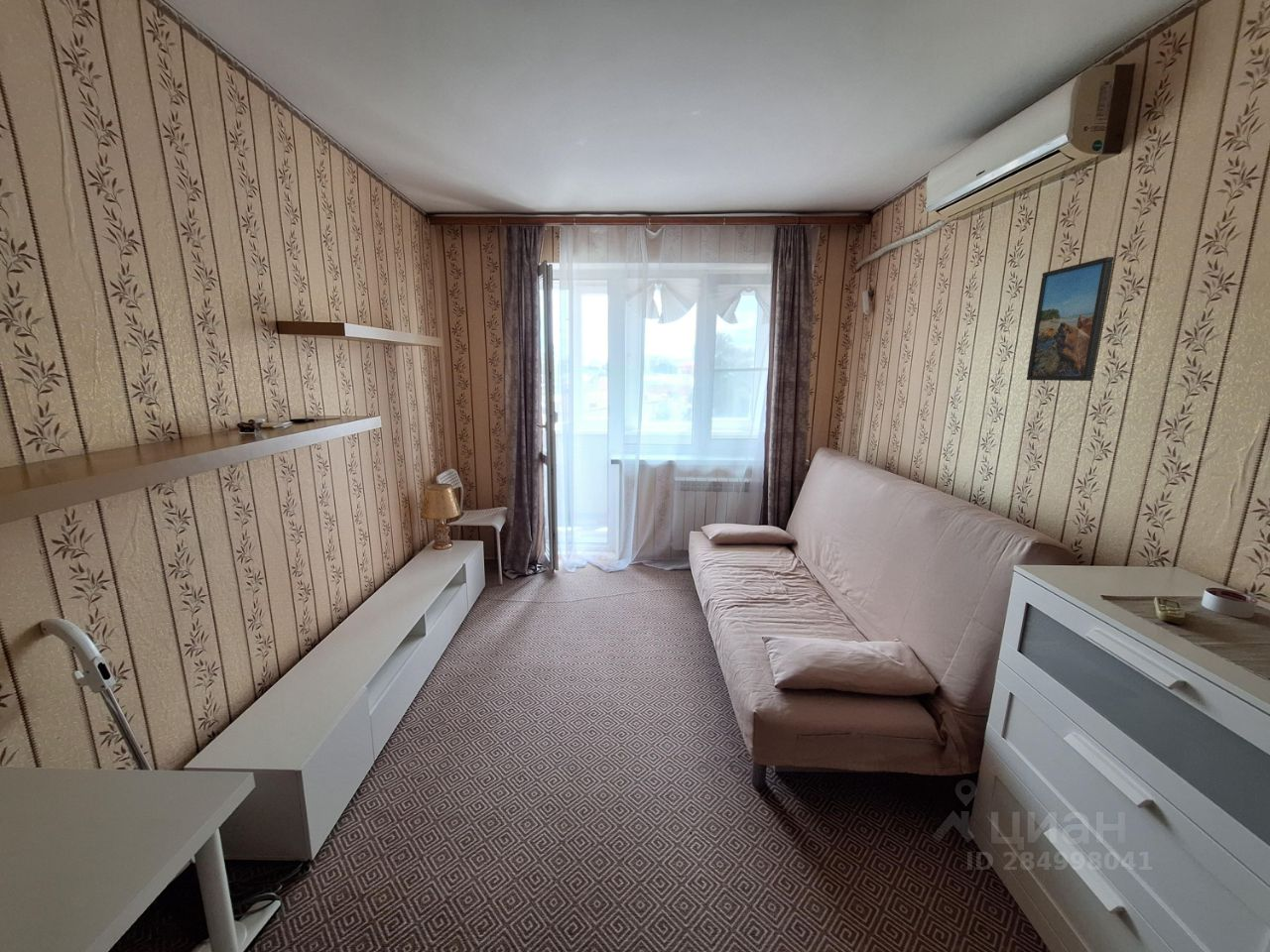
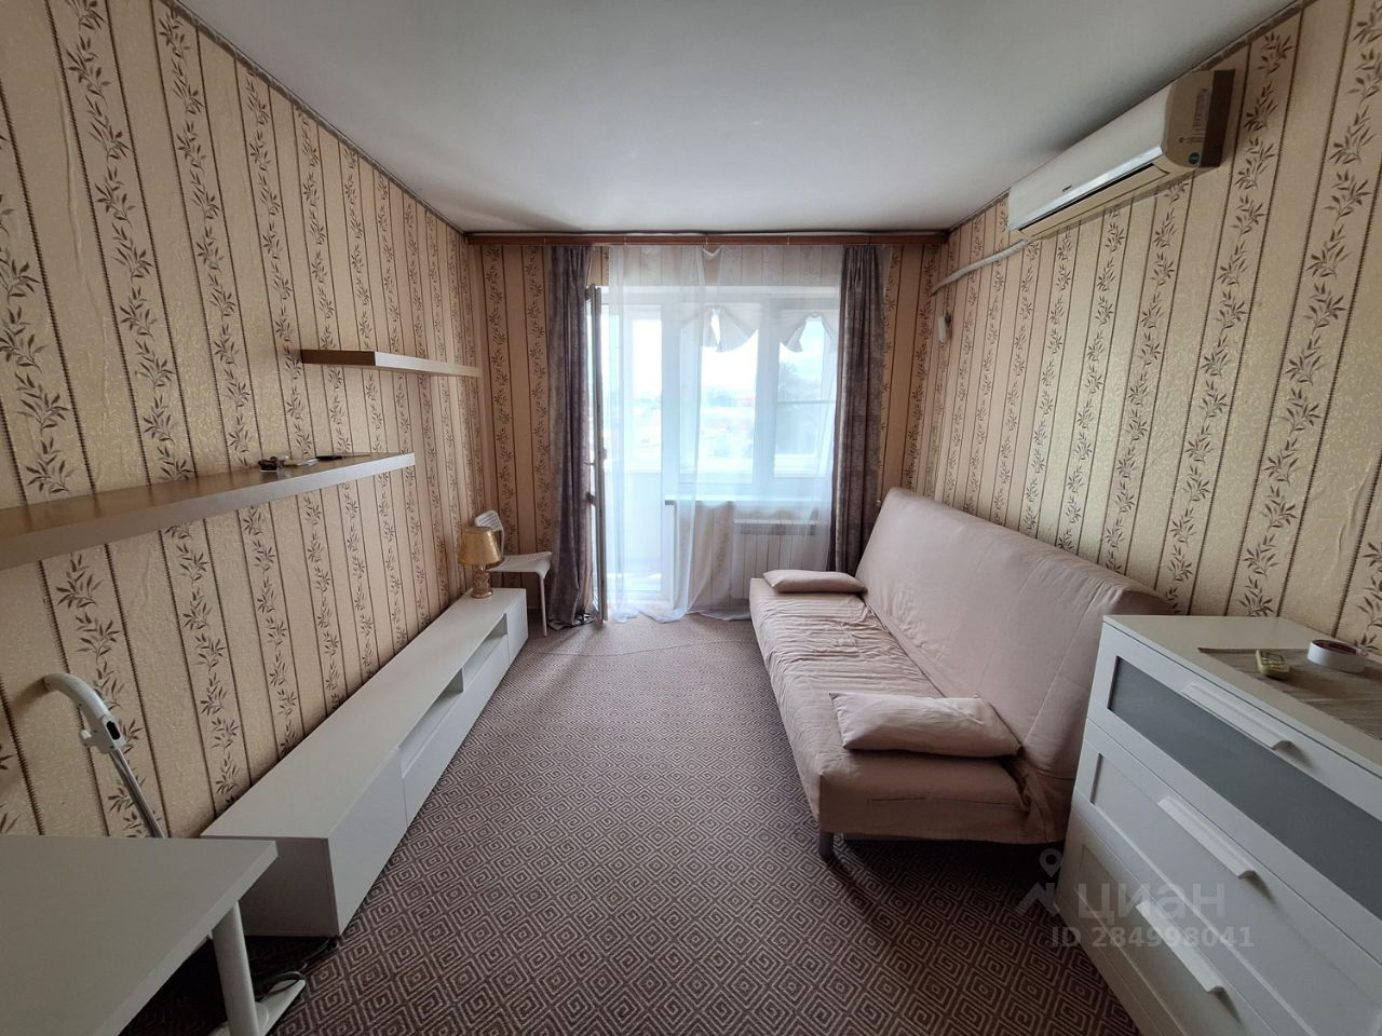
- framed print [1026,256,1115,382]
